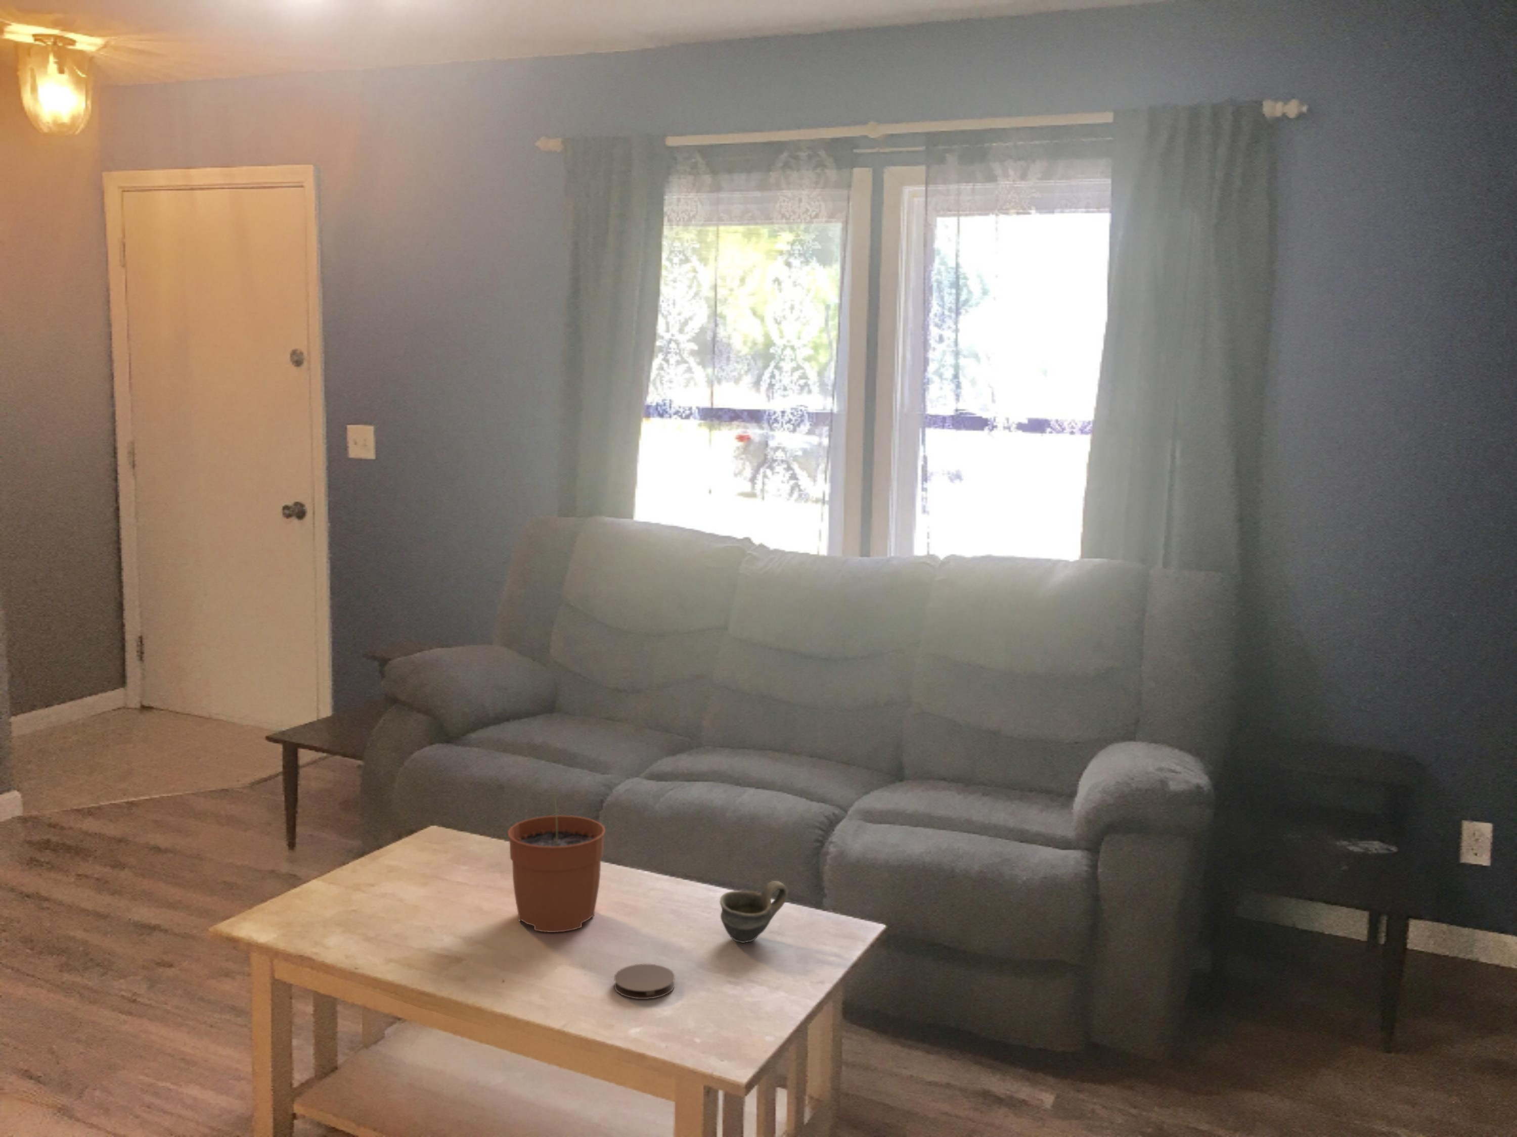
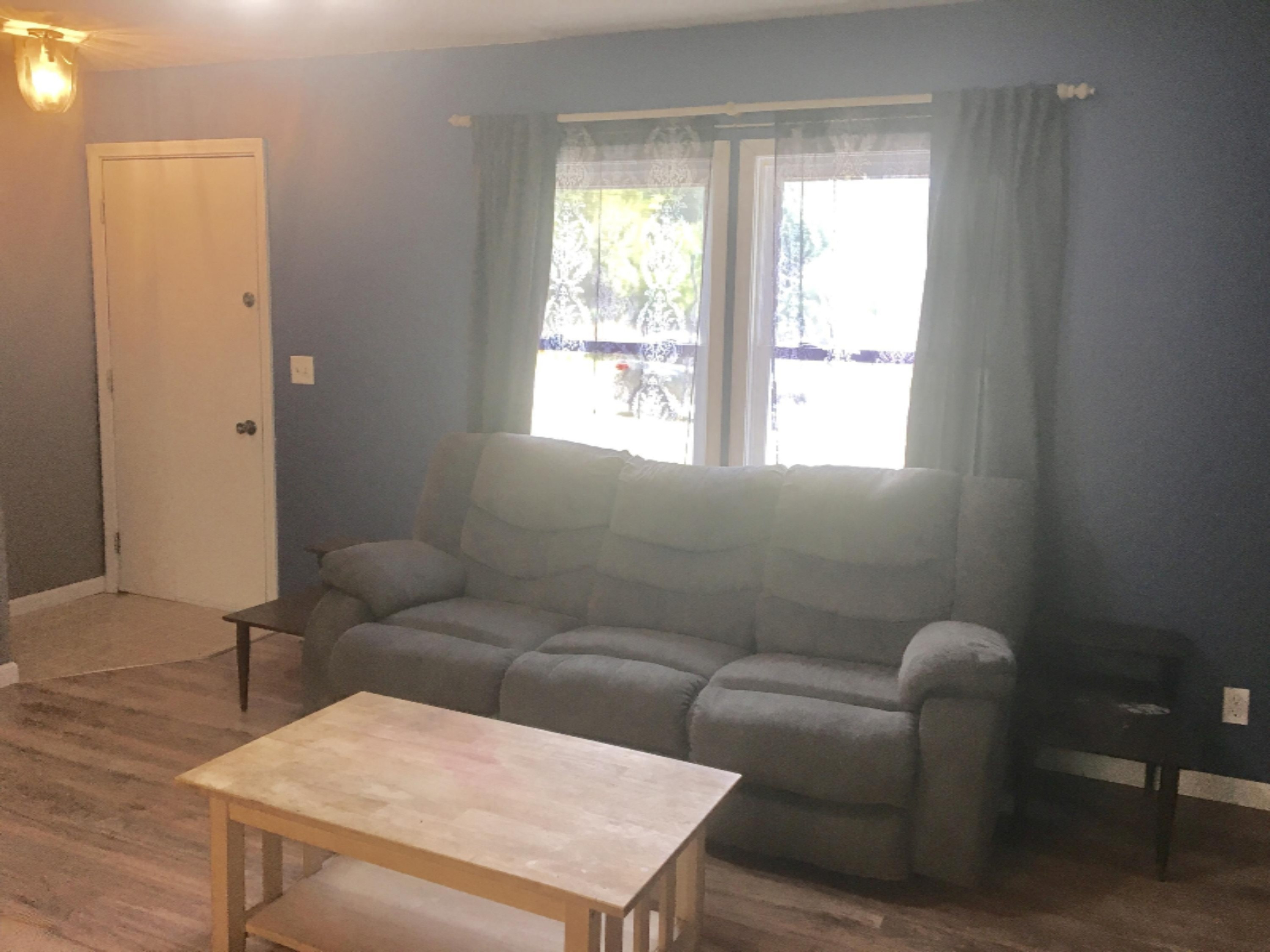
- plant pot [508,781,606,933]
- coaster [614,963,675,1000]
- cup [719,880,788,944]
